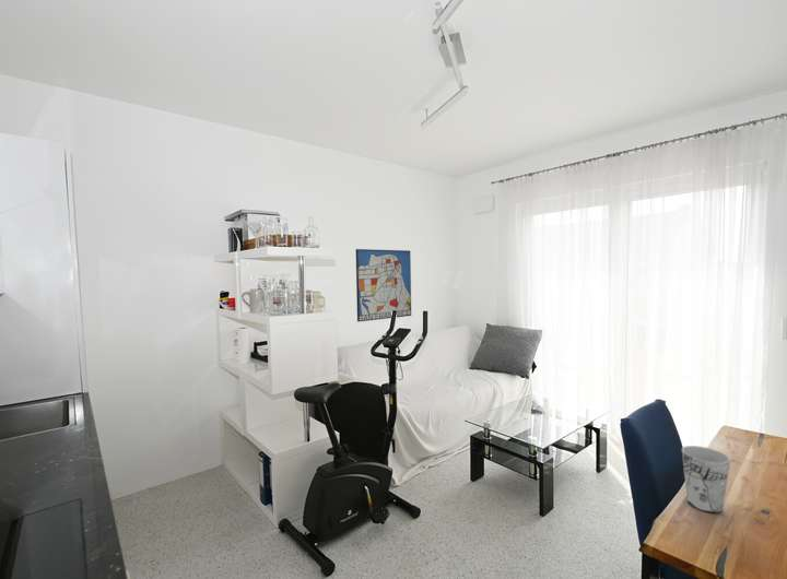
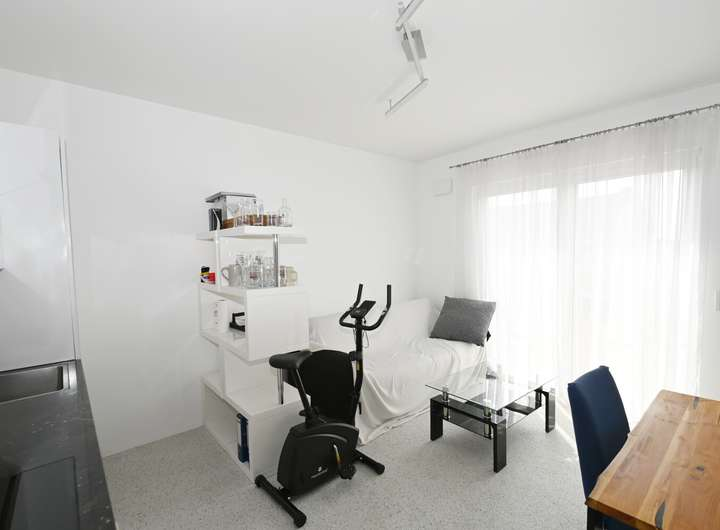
- cup [681,445,731,515]
- wall art [355,248,412,323]
